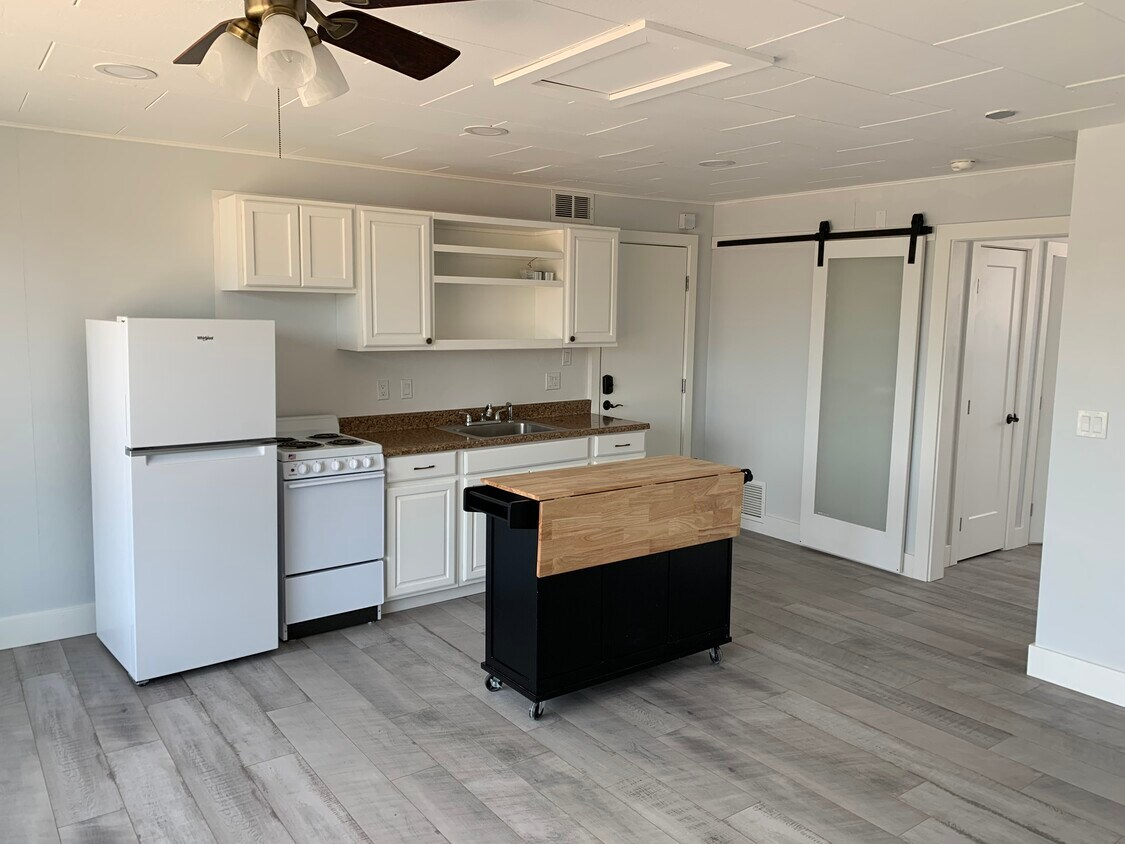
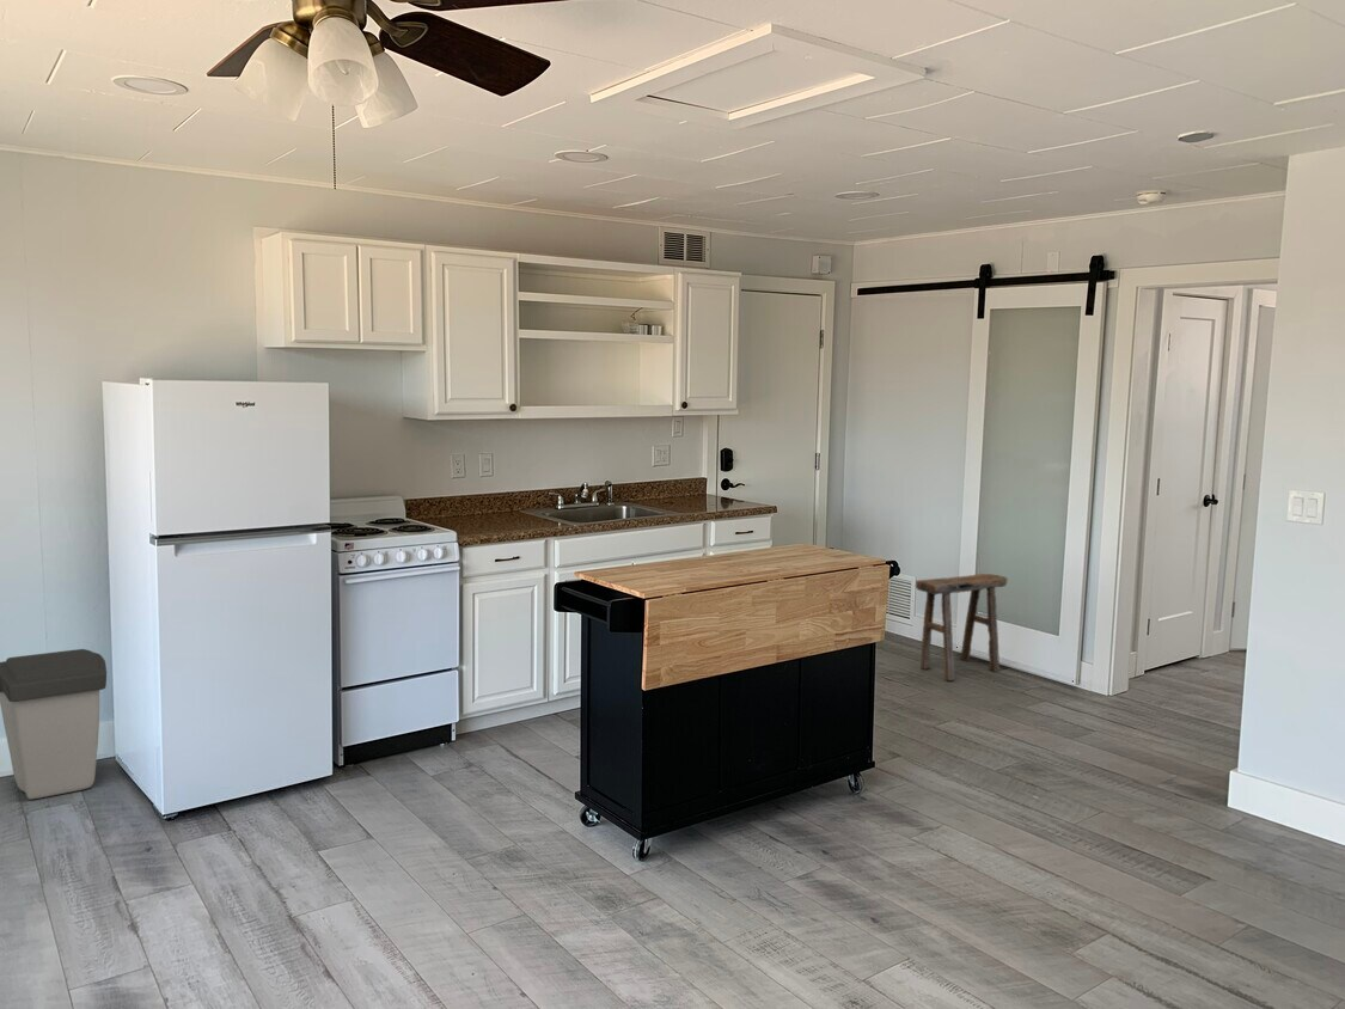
+ trash can [0,648,108,801]
+ stool [915,573,1008,681]
